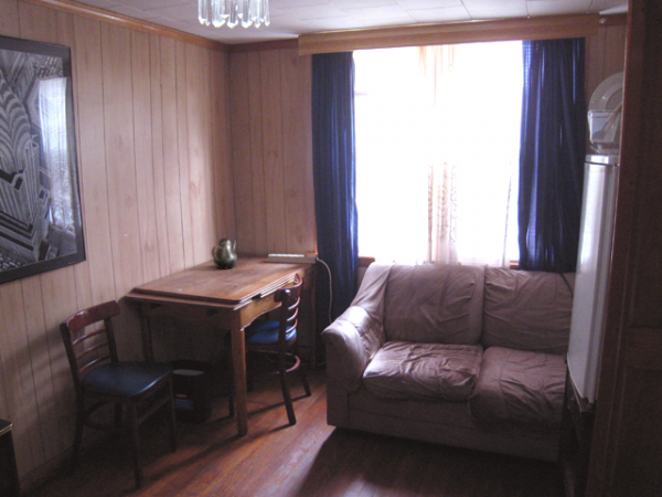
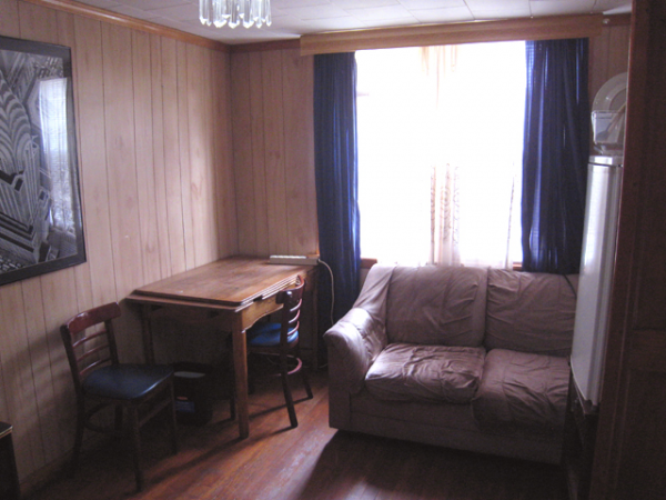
- teapot [211,233,238,271]
